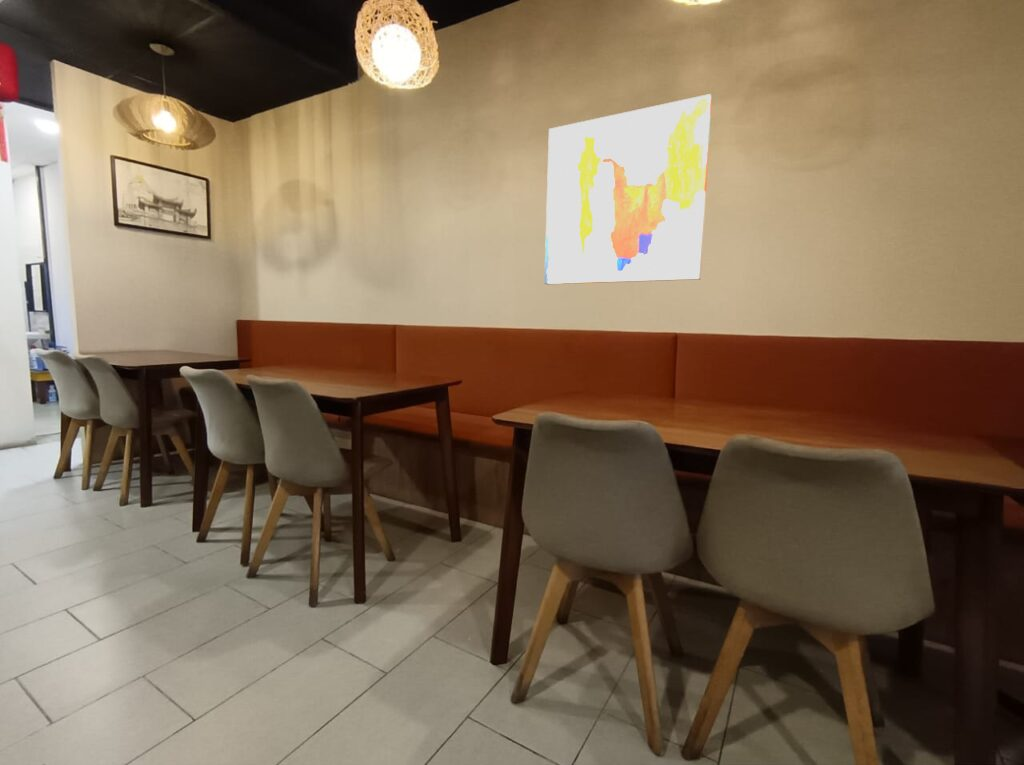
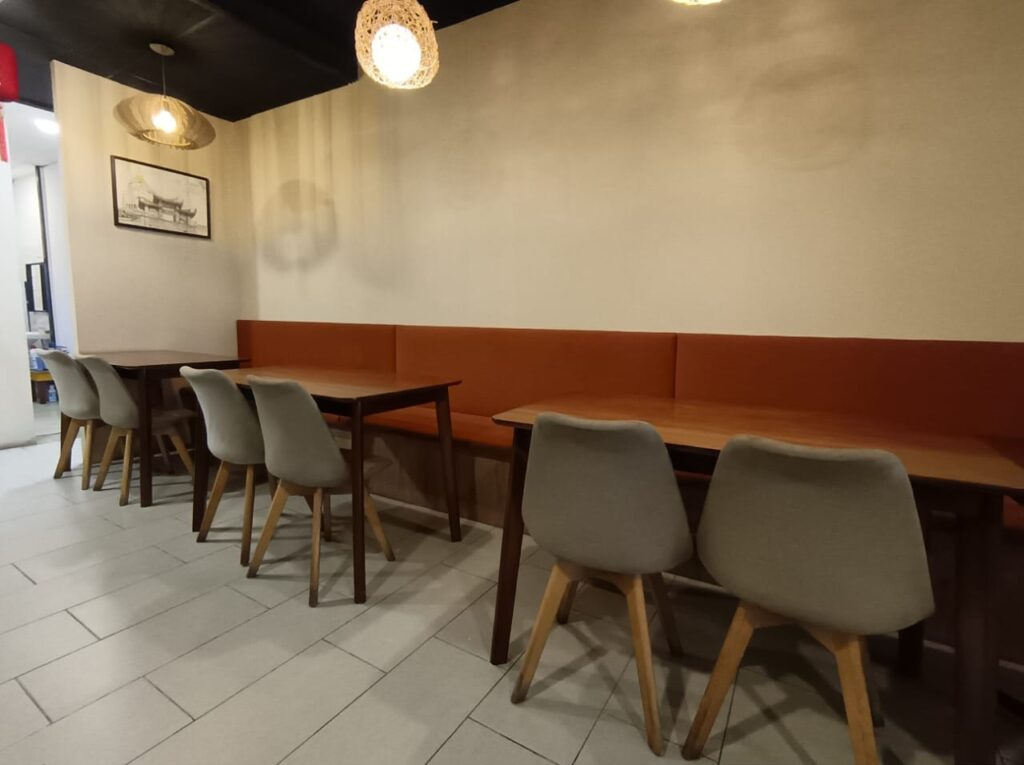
- wall art [543,93,713,285]
